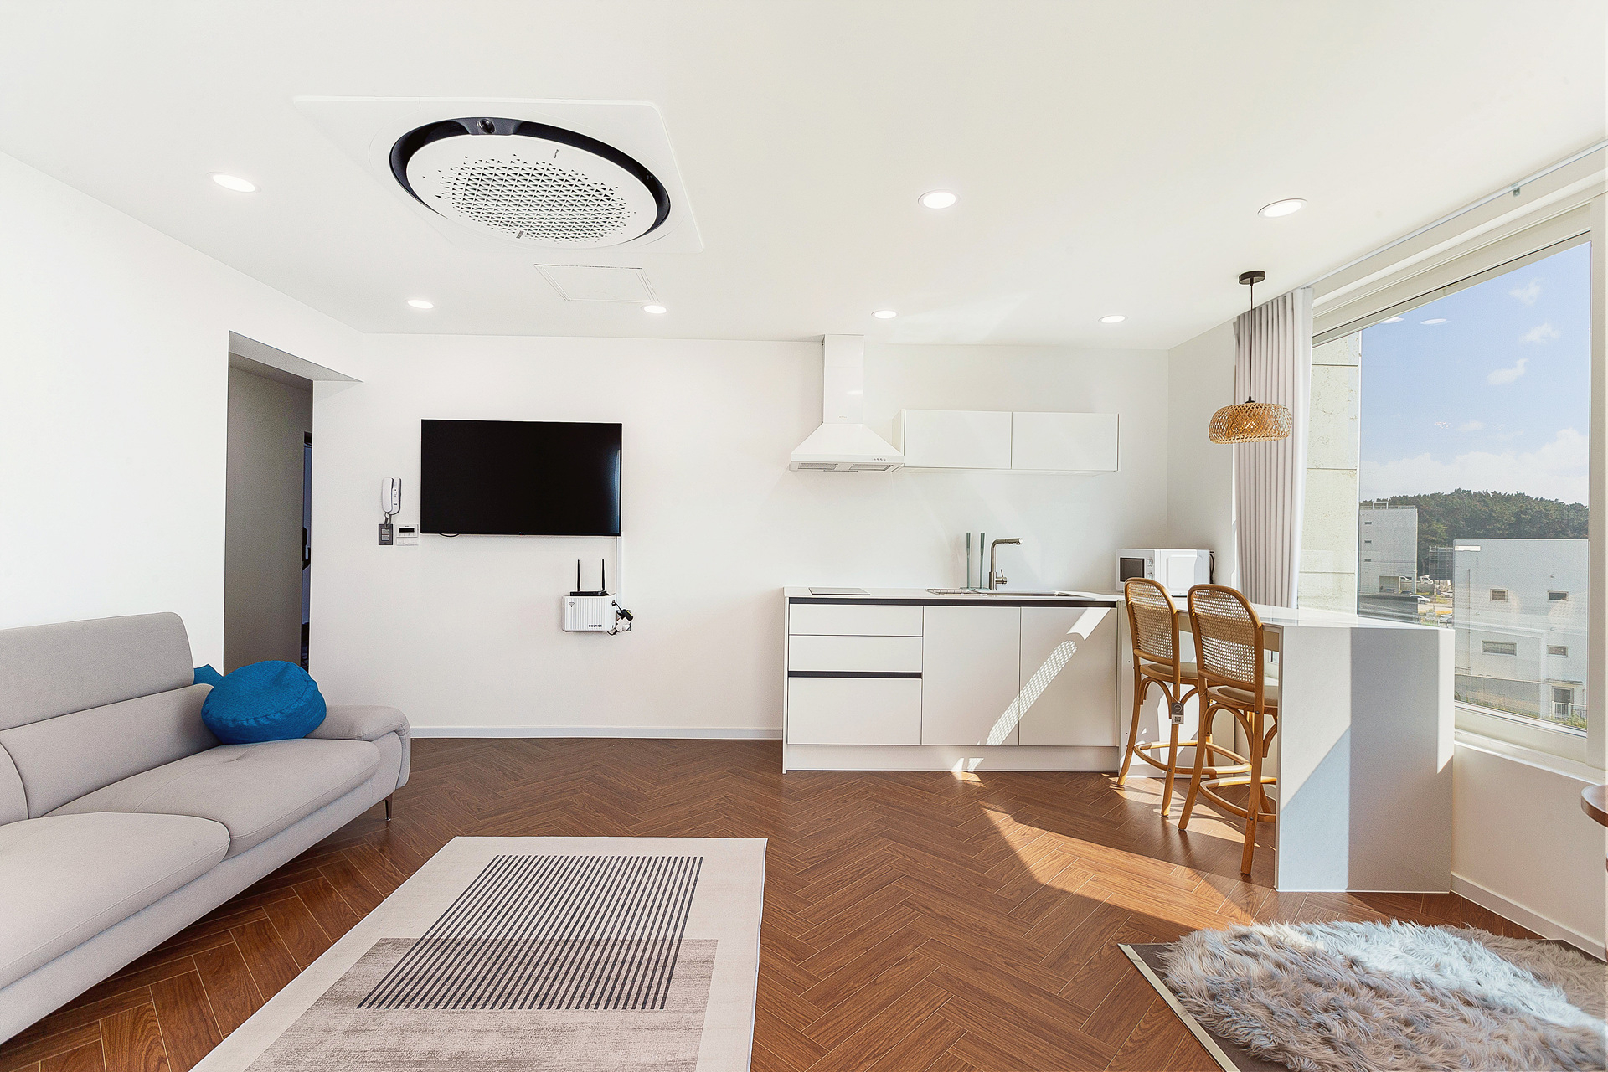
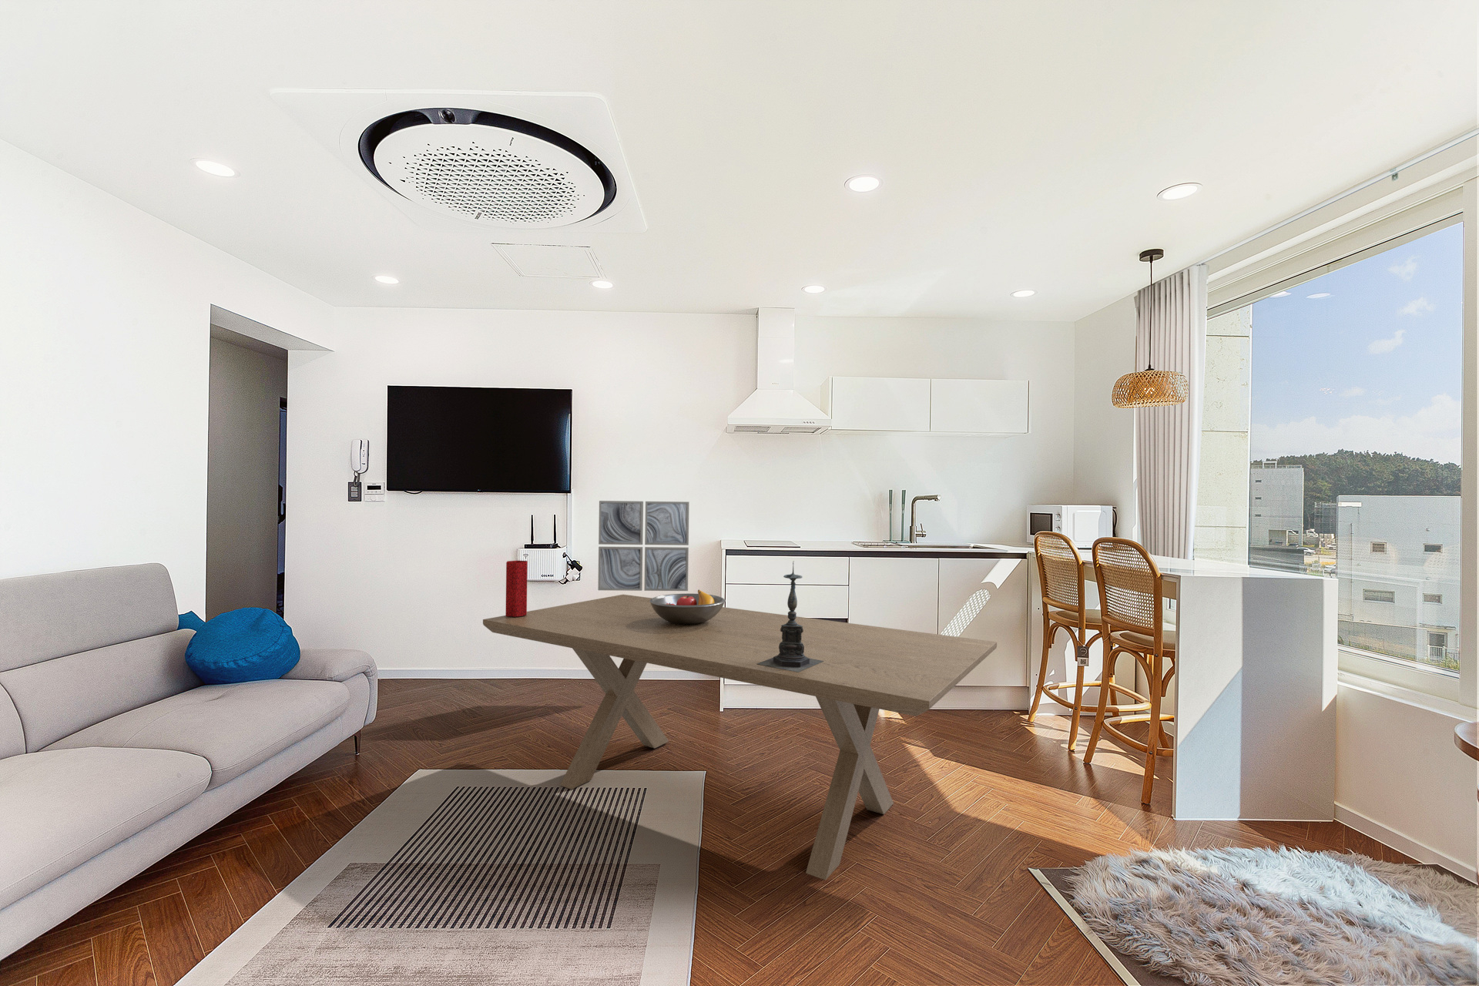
+ candle holder [758,561,822,672]
+ wall art [596,500,690,592]
+ fruit bowl [649,589,726,625]
+ dining table [482,594,998,880]
+ vase [504,560,528,617]
